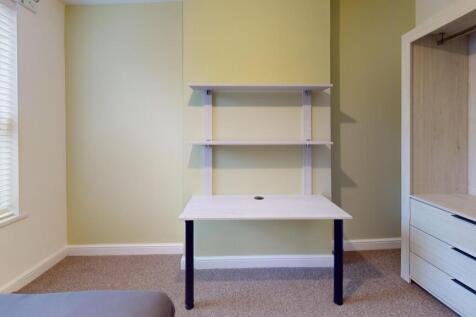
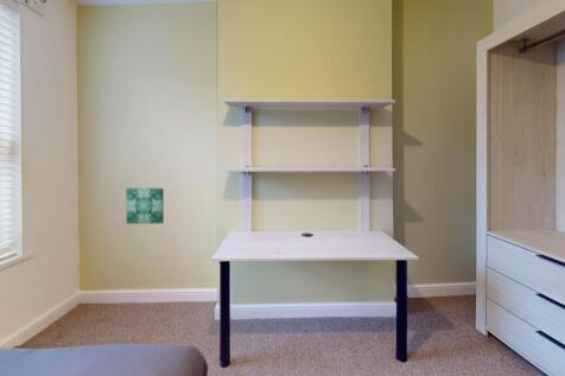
+ wall art [126,187,165,225]
